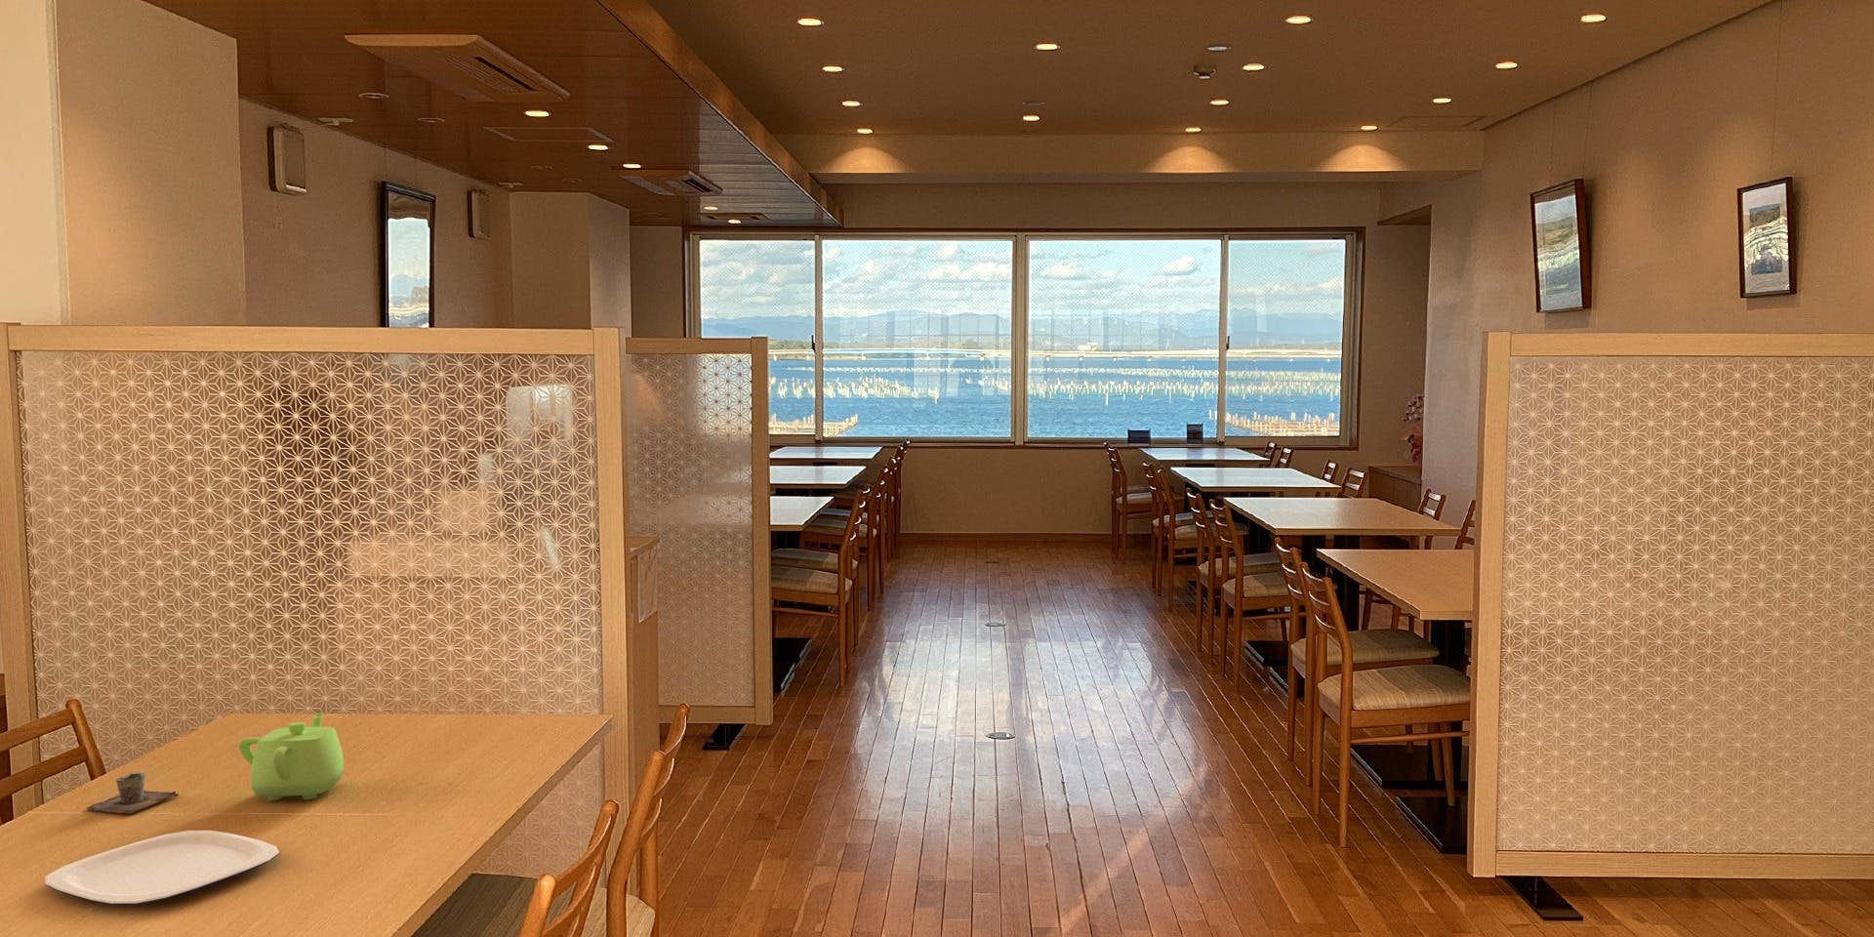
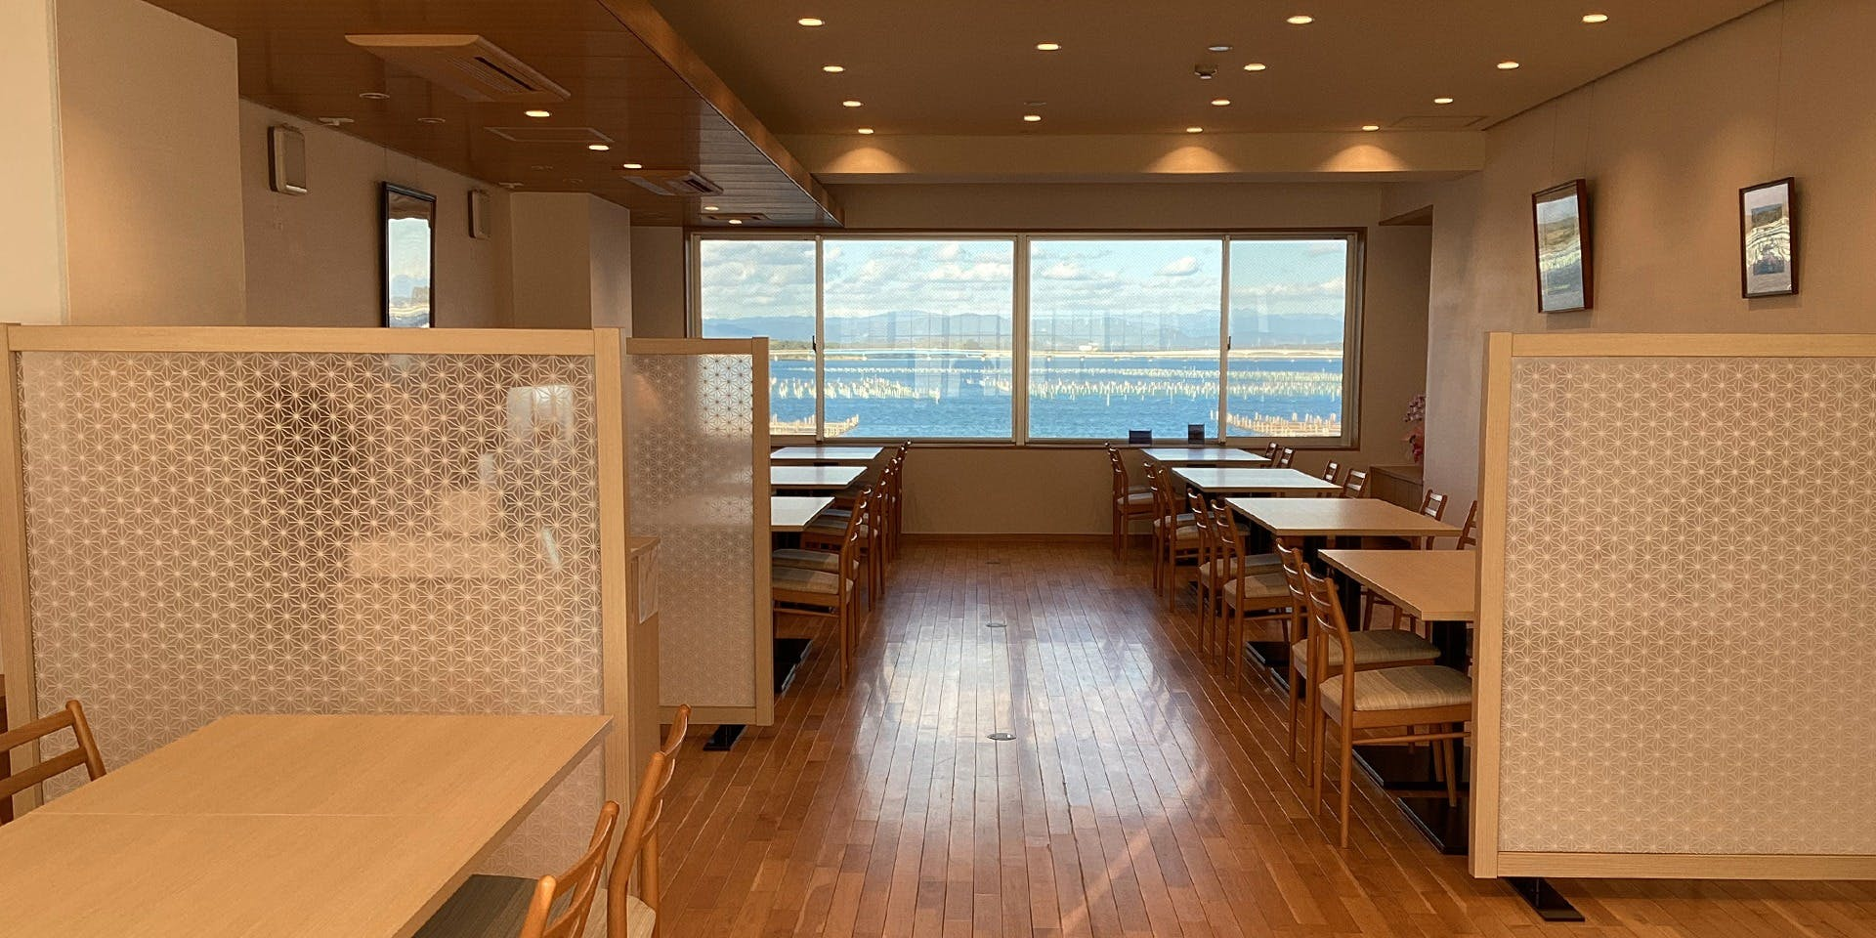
- plate [44,829,280,906]
- cup [85,771,179,814]
- teapot [237,711,344,801]
